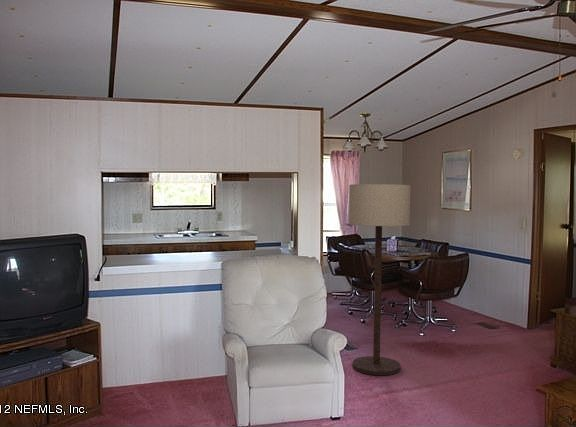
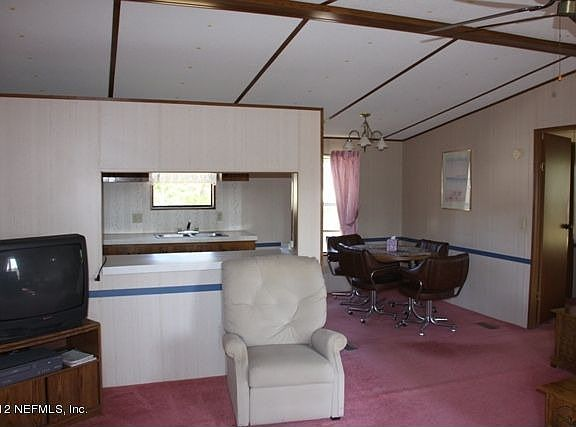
- floor lamp [348,183,412,376]
